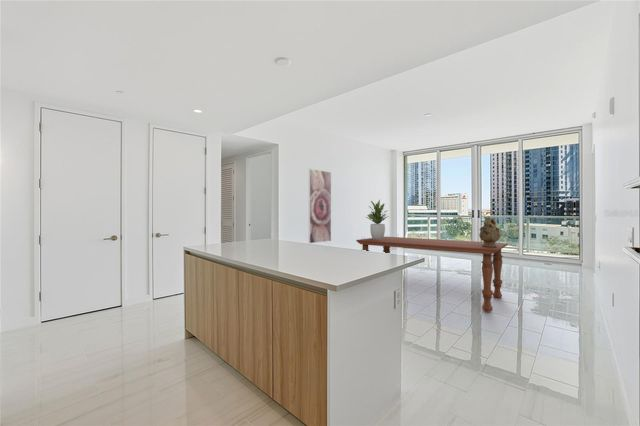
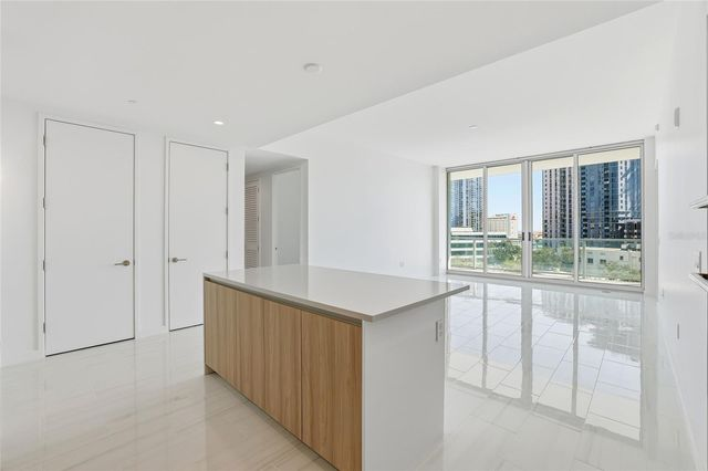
- decorative urn [478,216,501,248]
- potted plant [365,199,390,240]
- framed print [308,168,332,244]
- dining table [355,236,509,313]
